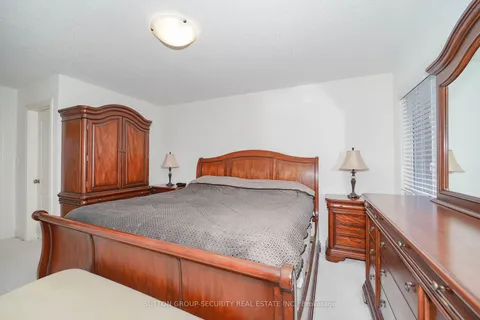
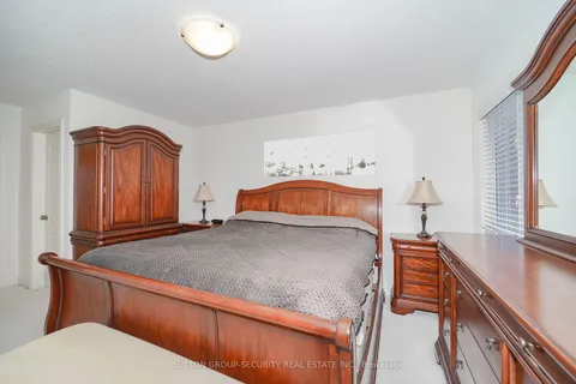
+ wall art [264,131,377,178]
